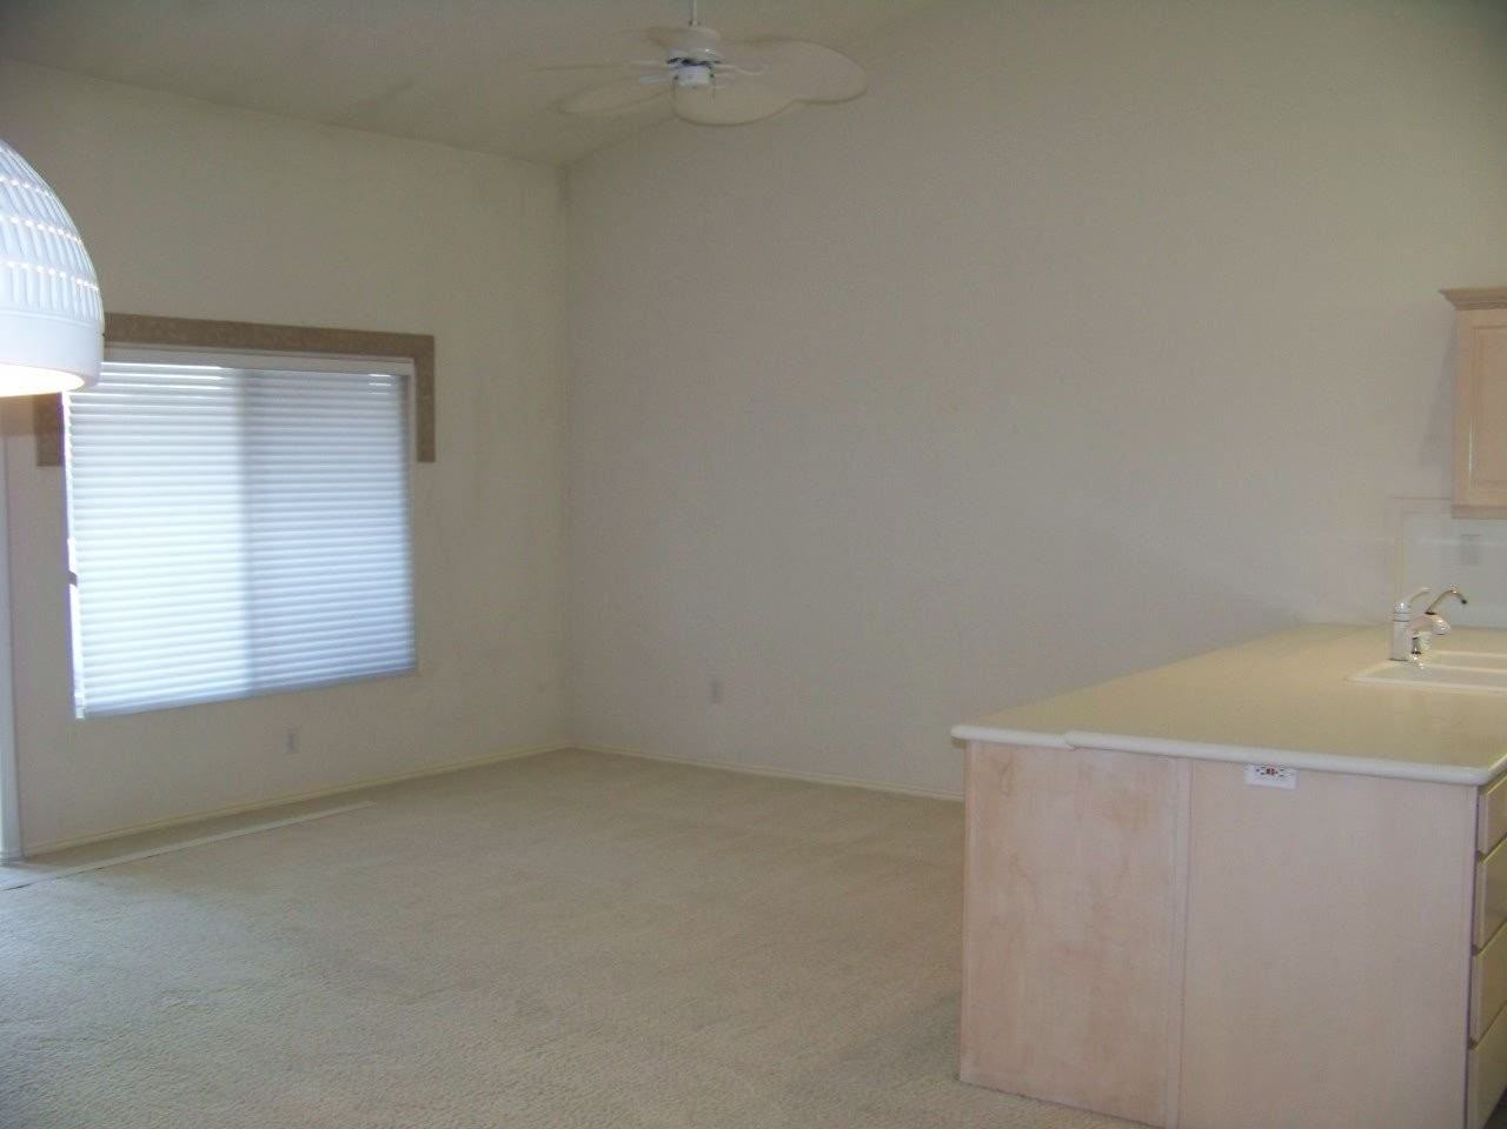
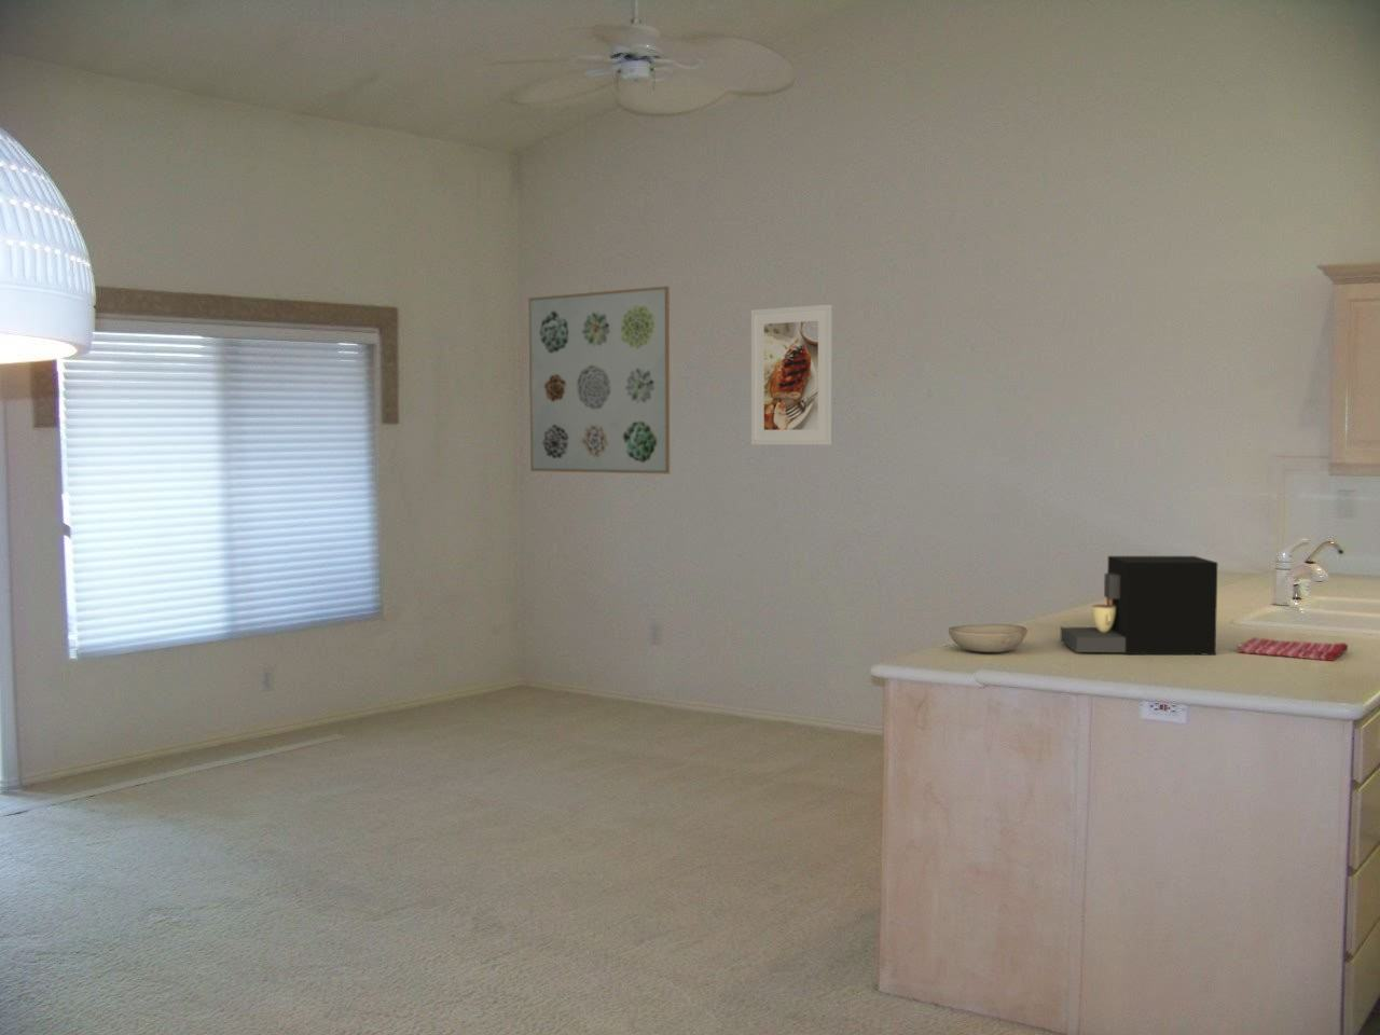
+ bowl [948,623,1029,653]
+ coffee maker [1059,556,1218,656]
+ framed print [751,303,835,447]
+ dish towel [1237,636,1348,662]
+ wall art [527,285,670,475]
